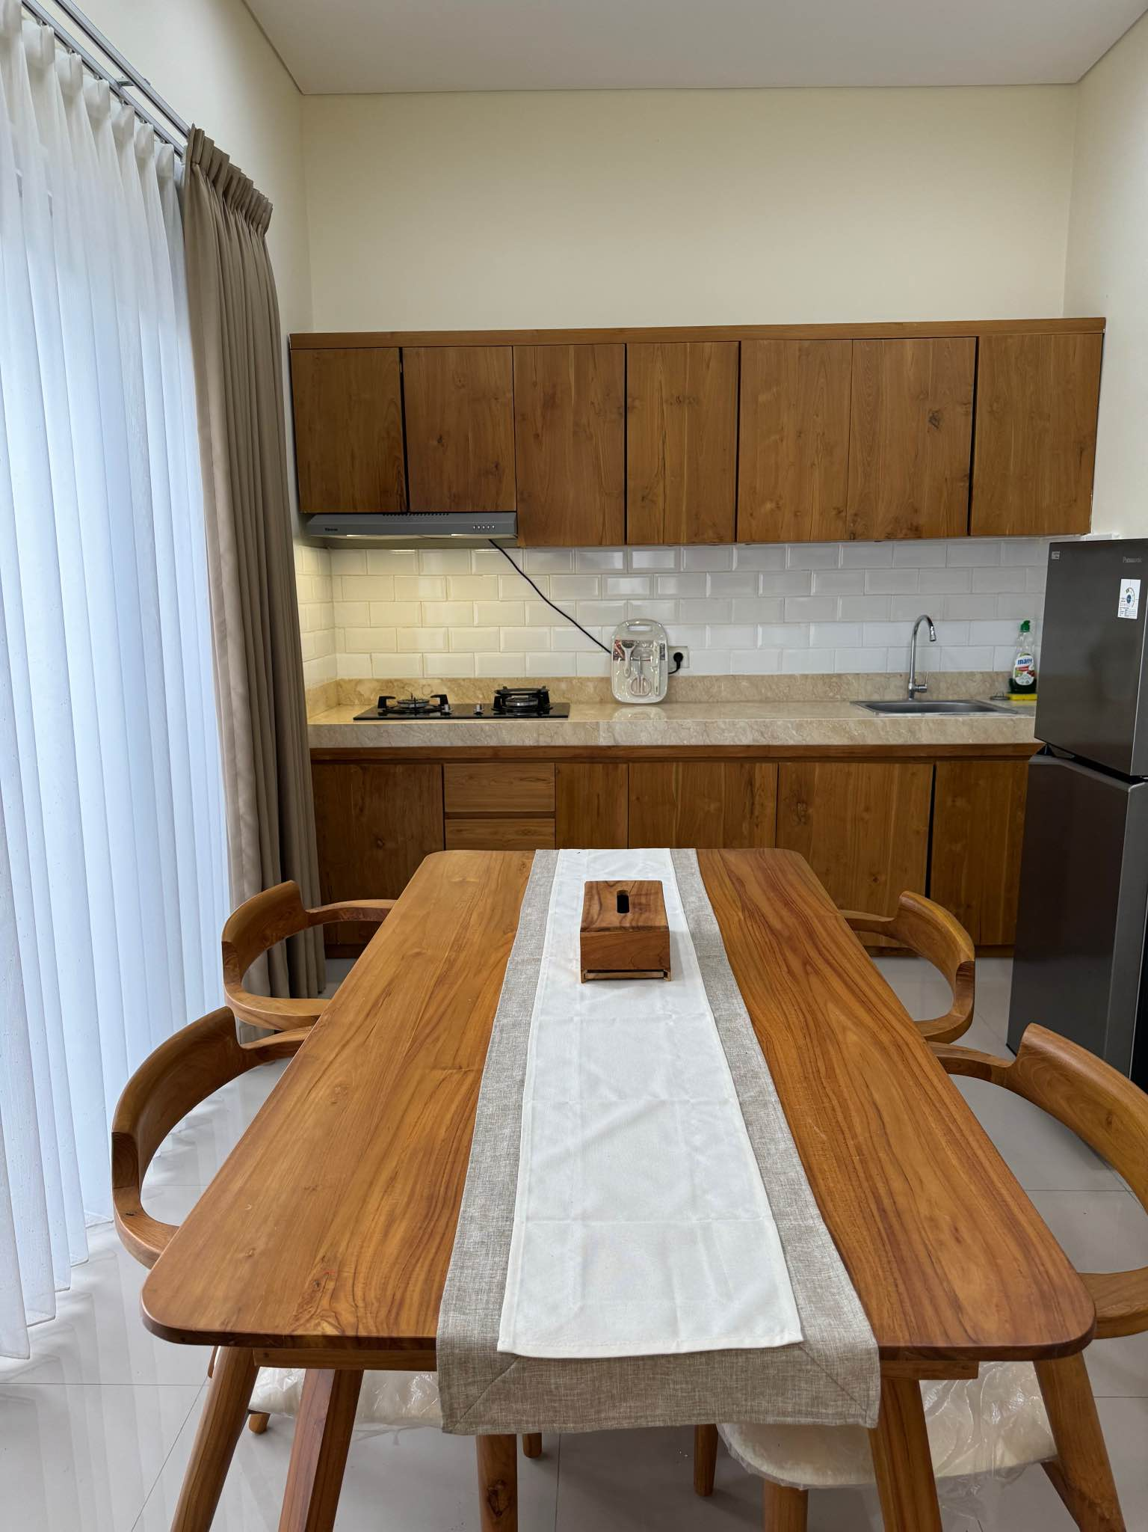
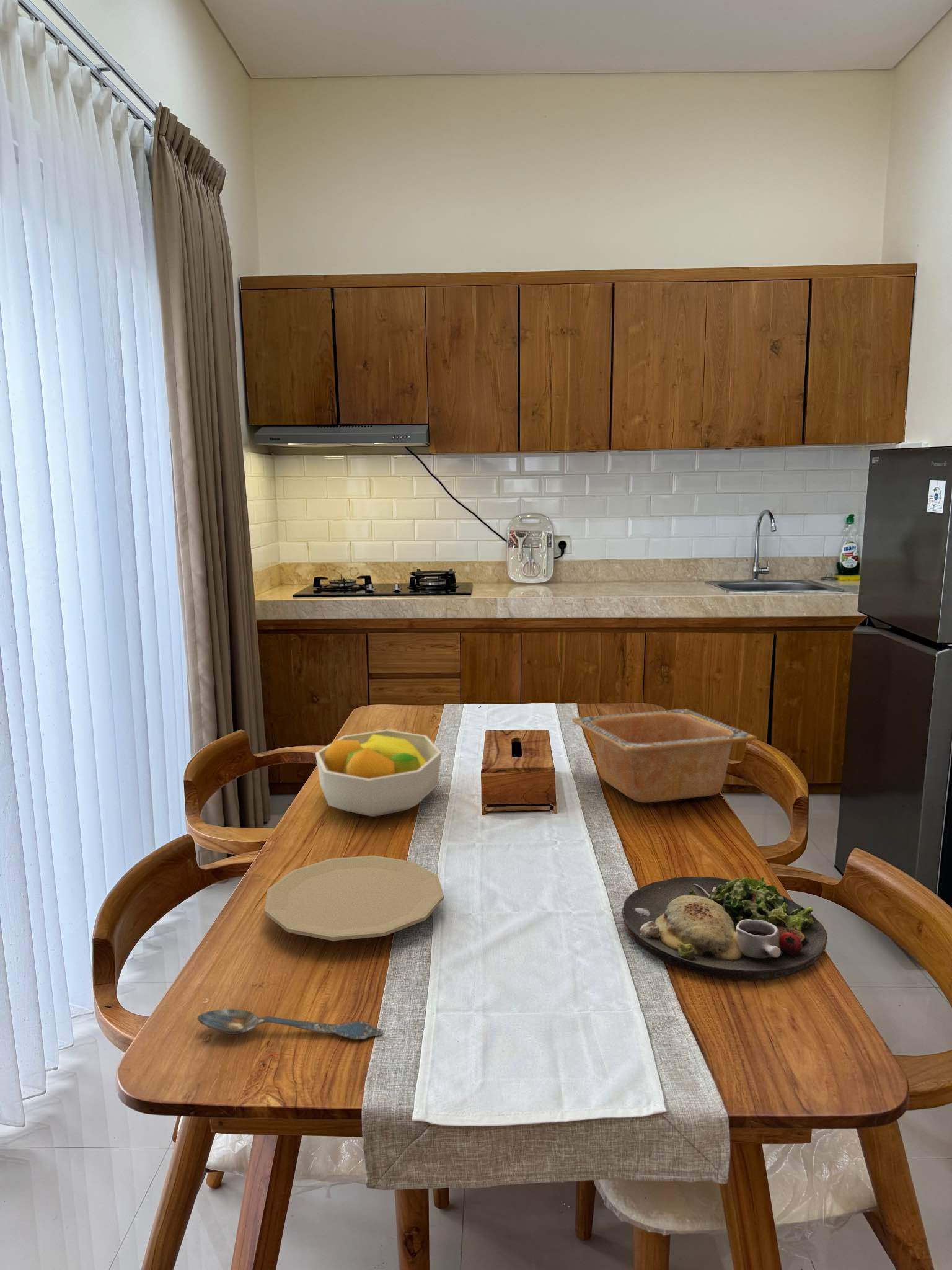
+ serving bowl [571,708,757,804]
+ fruit bowl [315,729,443,817]
+ dinner plate [622,876,828,982]
+ plate [264,855,444,941]
+ spoon [196,1008,384,1041]
